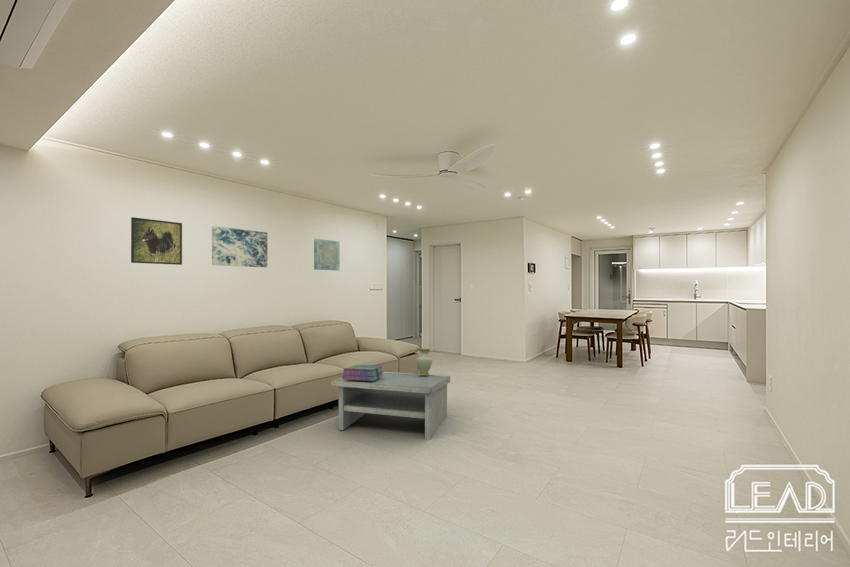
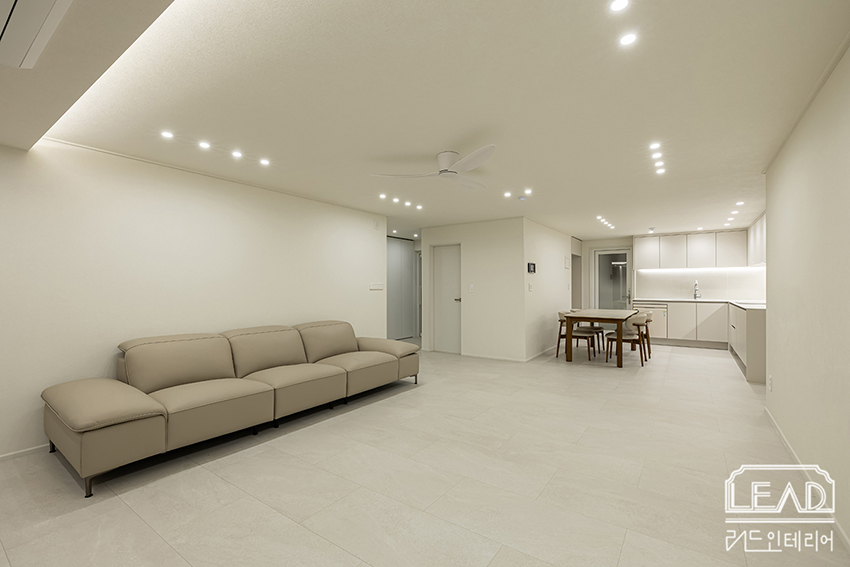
- vase [415,348,434,375]
- wall art [313,238,340,272]
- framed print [130,216,183,266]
- stack of books [341,364,384,381]
- wall art [211,225,268,268]
- coffee table [330,371,451,441]
